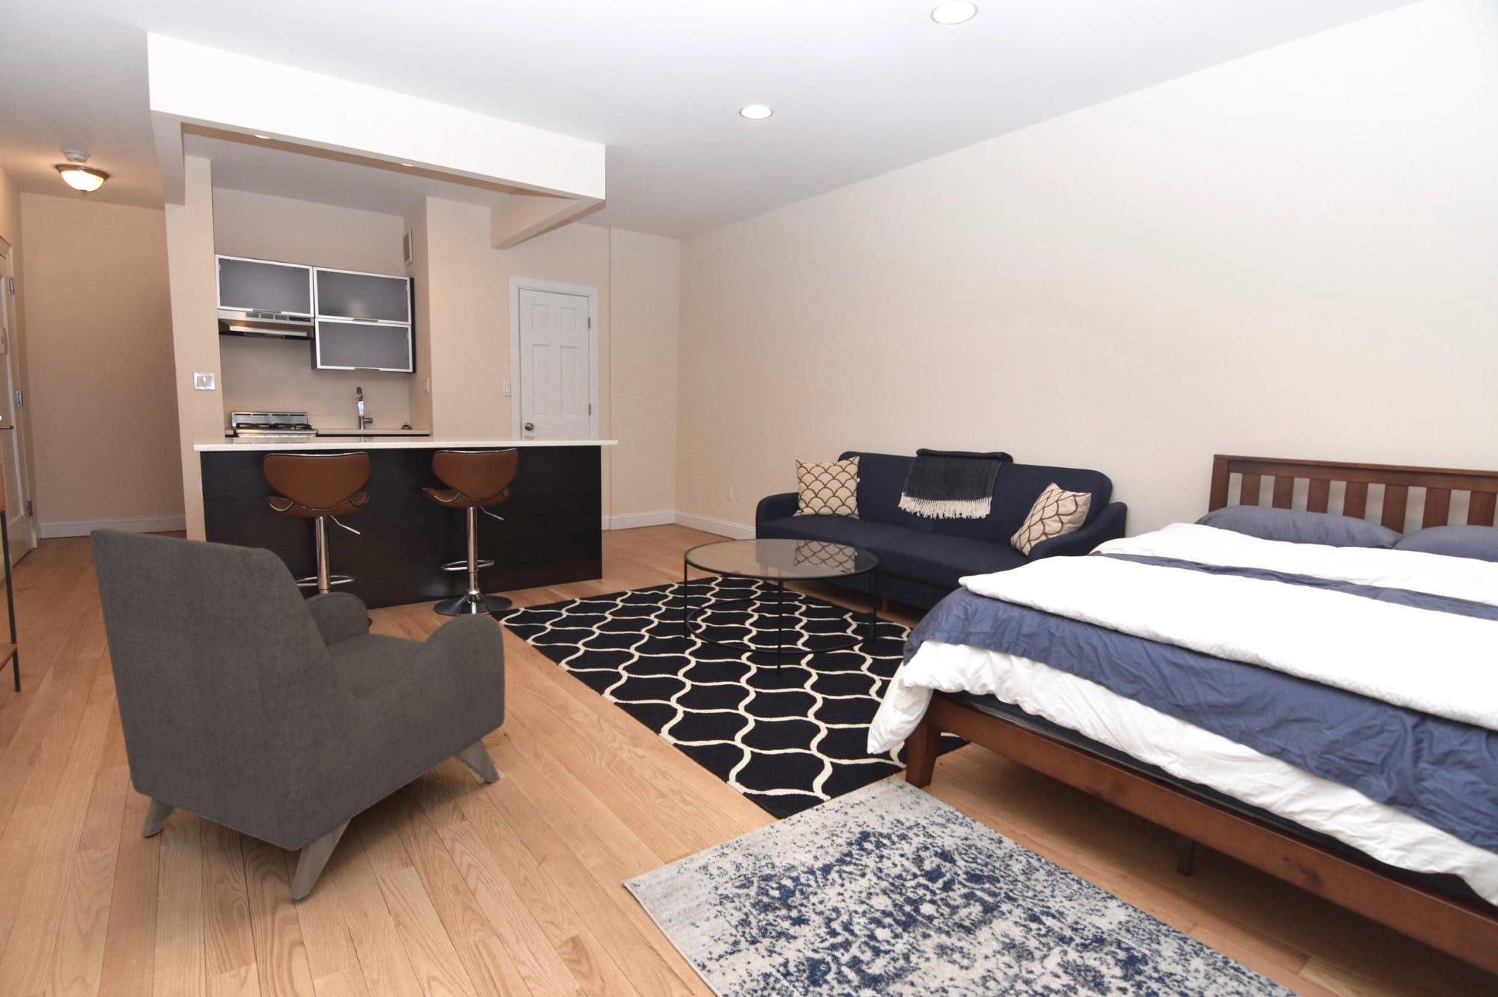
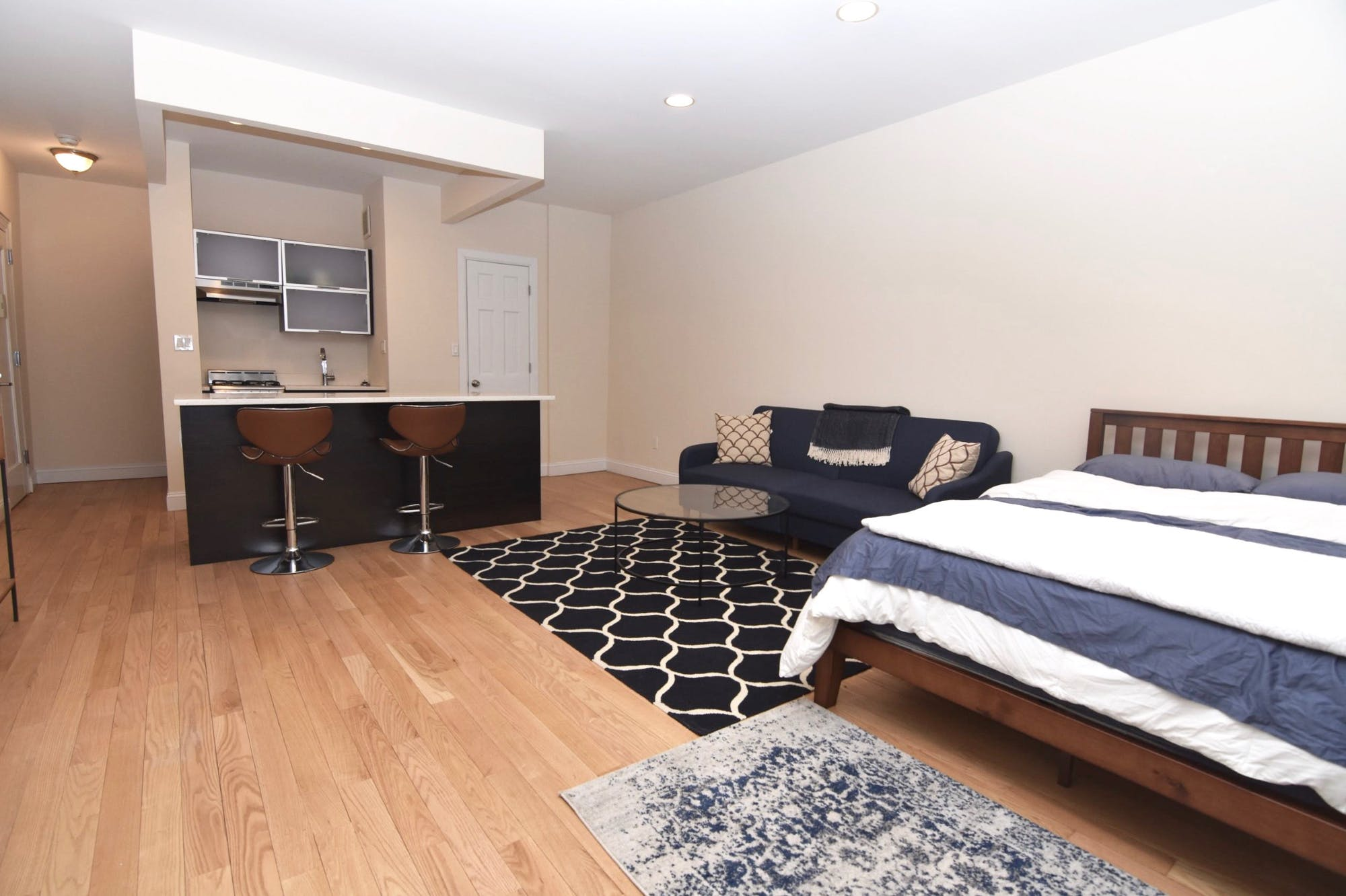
- armchair [89,527,506,900]
